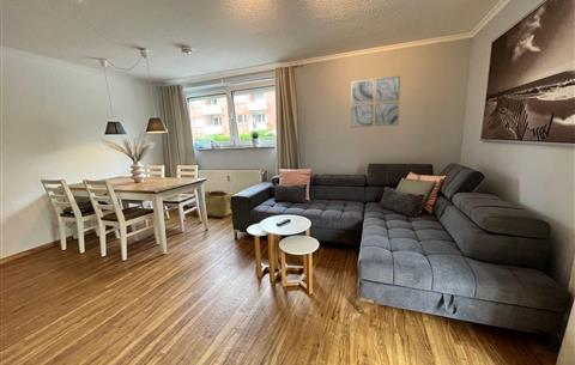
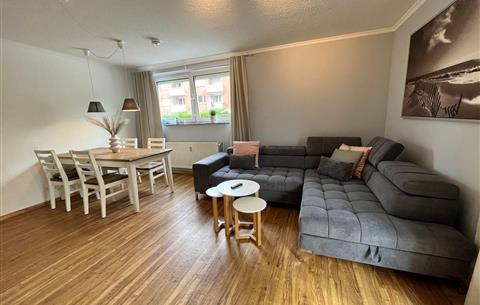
- hamper [195,190,237,218]
- wall art [350,75,401,129]
